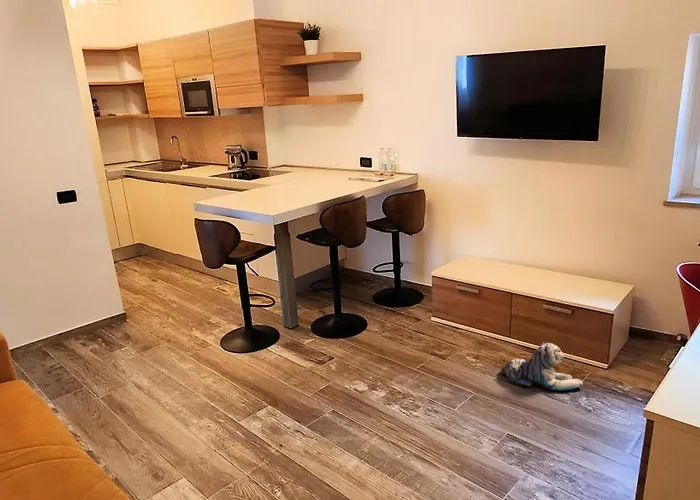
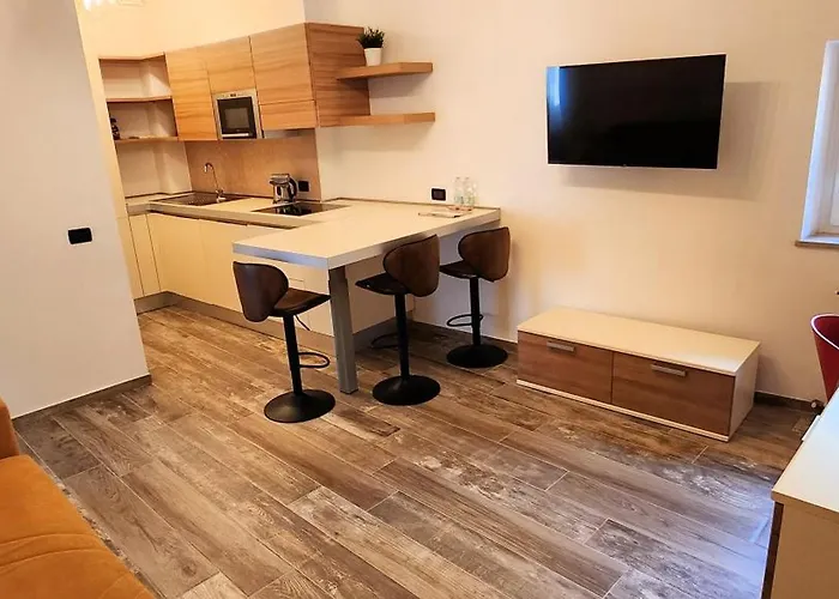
- plush toy [501,341,584,392]
